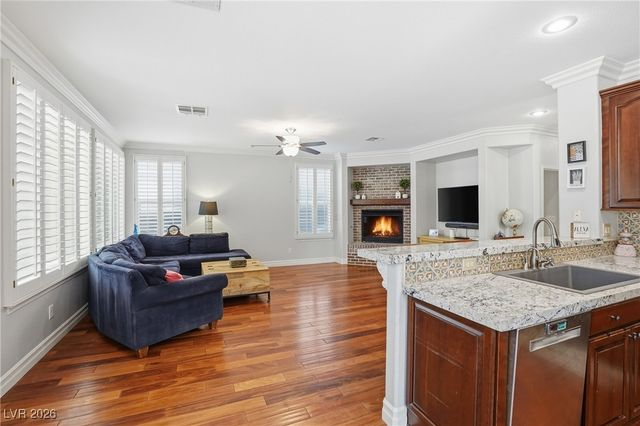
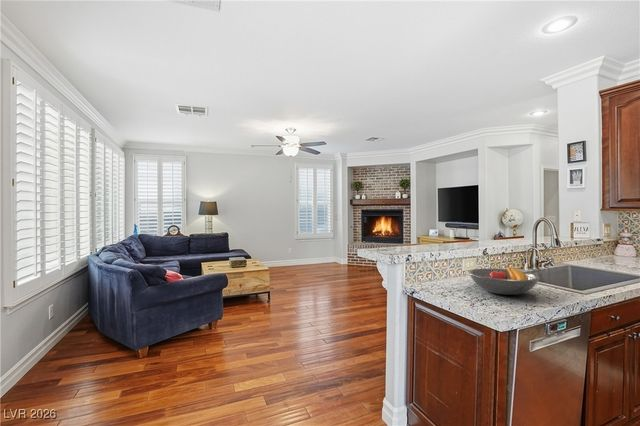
+ fruit bowl [468,265,540,296]
